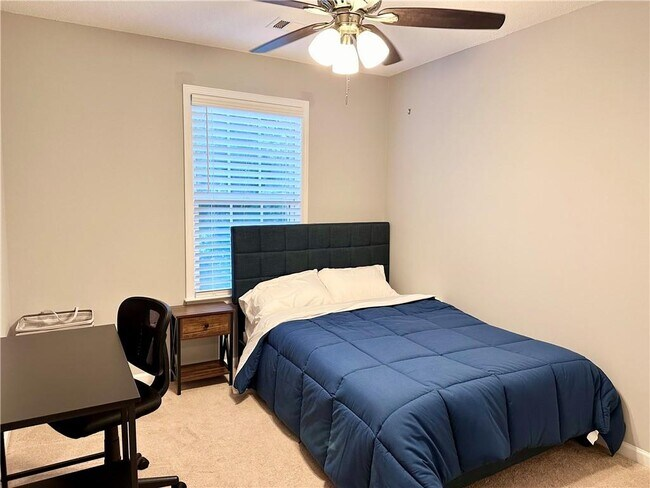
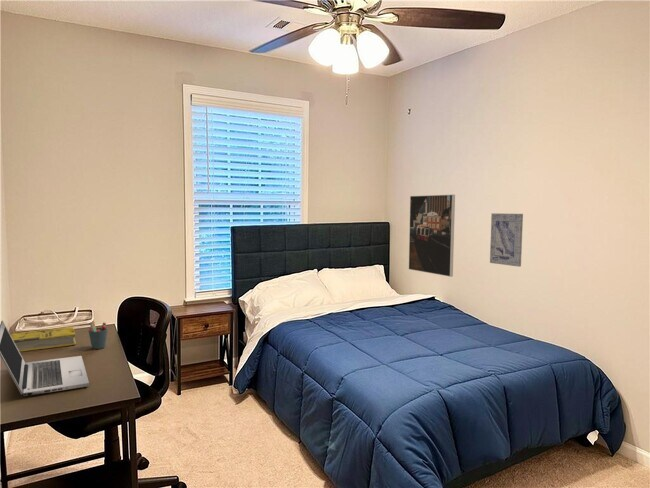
+ book [10,326,77,353]
+ pen holder [87,321,109,350]
+ laptop [0,320,90,397]
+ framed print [408,194,456,278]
+ wall art [489,212,524,268]
